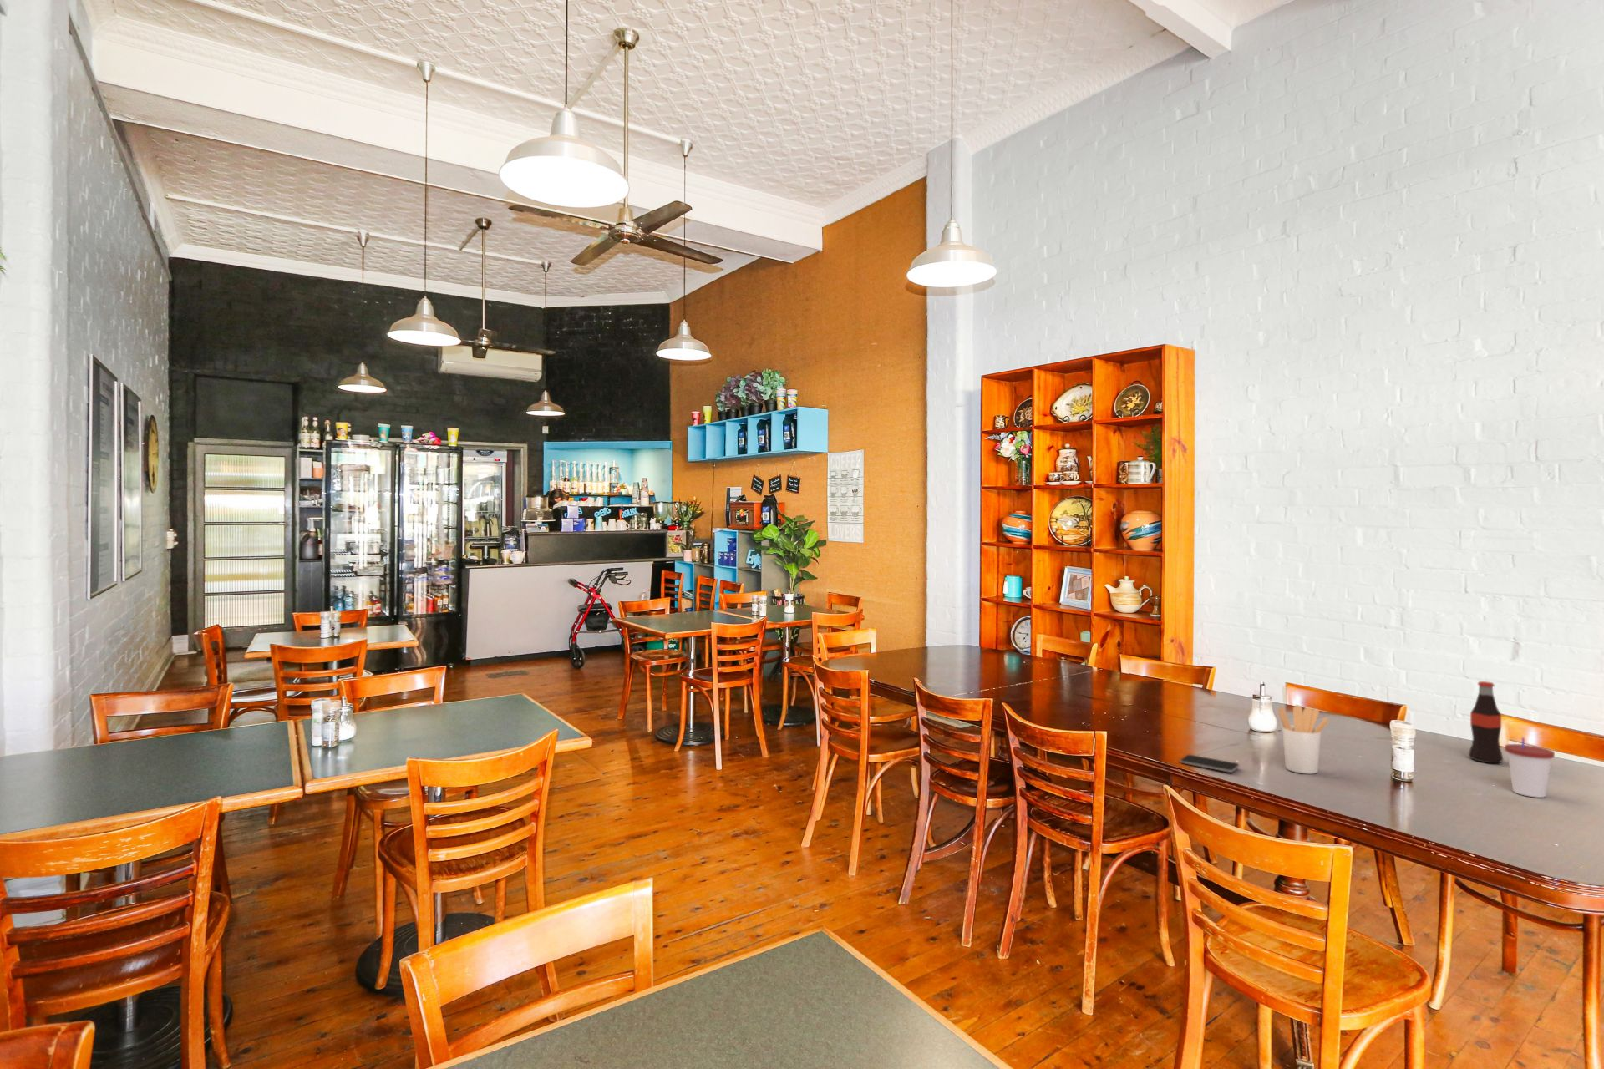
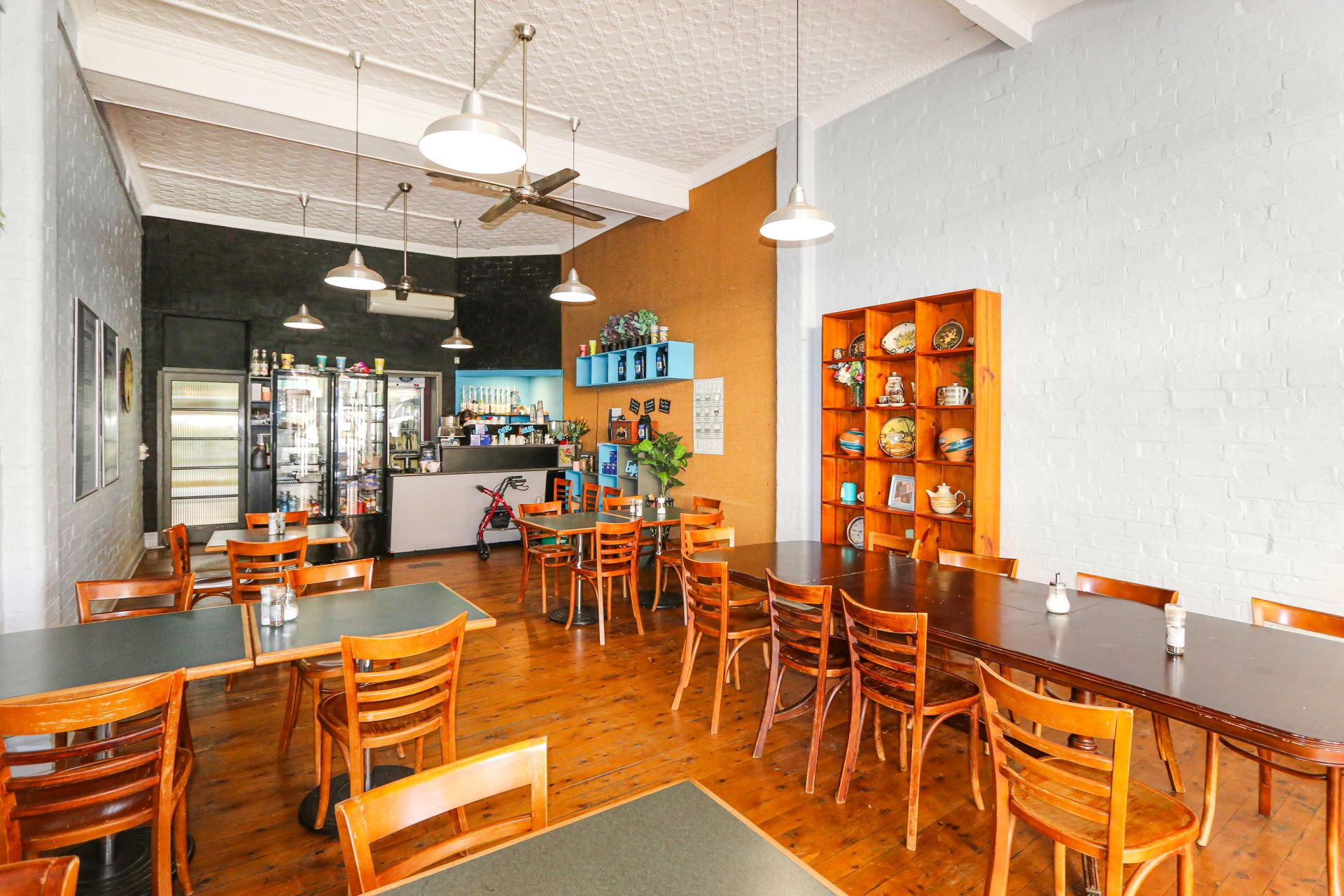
- utensil holder [1277,705,1330,776]
- bottle [1468,680,1505,764]
- smartphone [1179,754,1241,773]
- cup [1504,736,1555,798]
